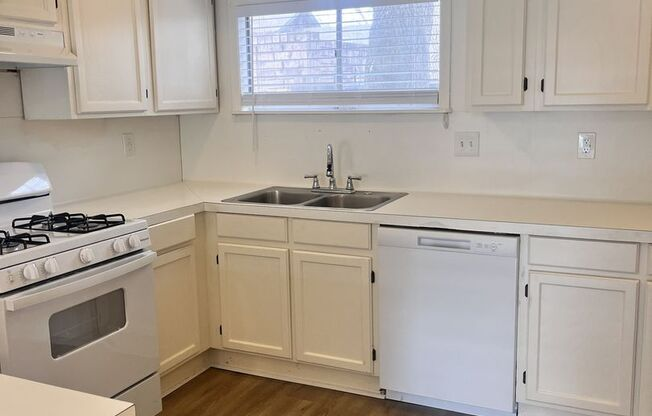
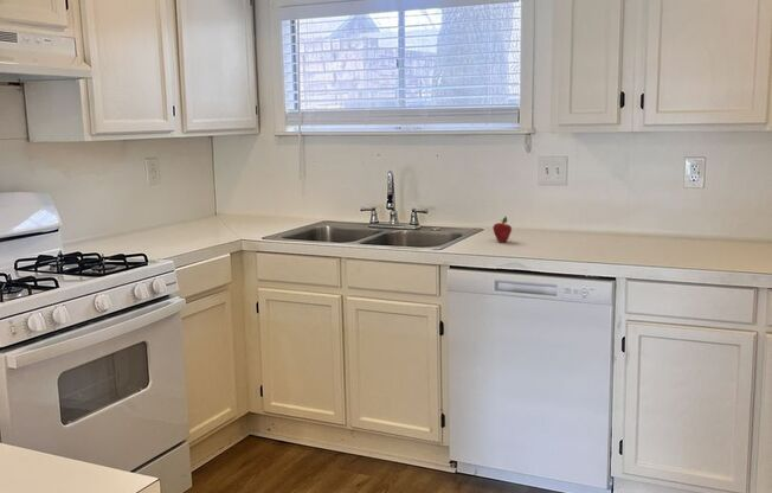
+ fruit [491,216,513,243]
